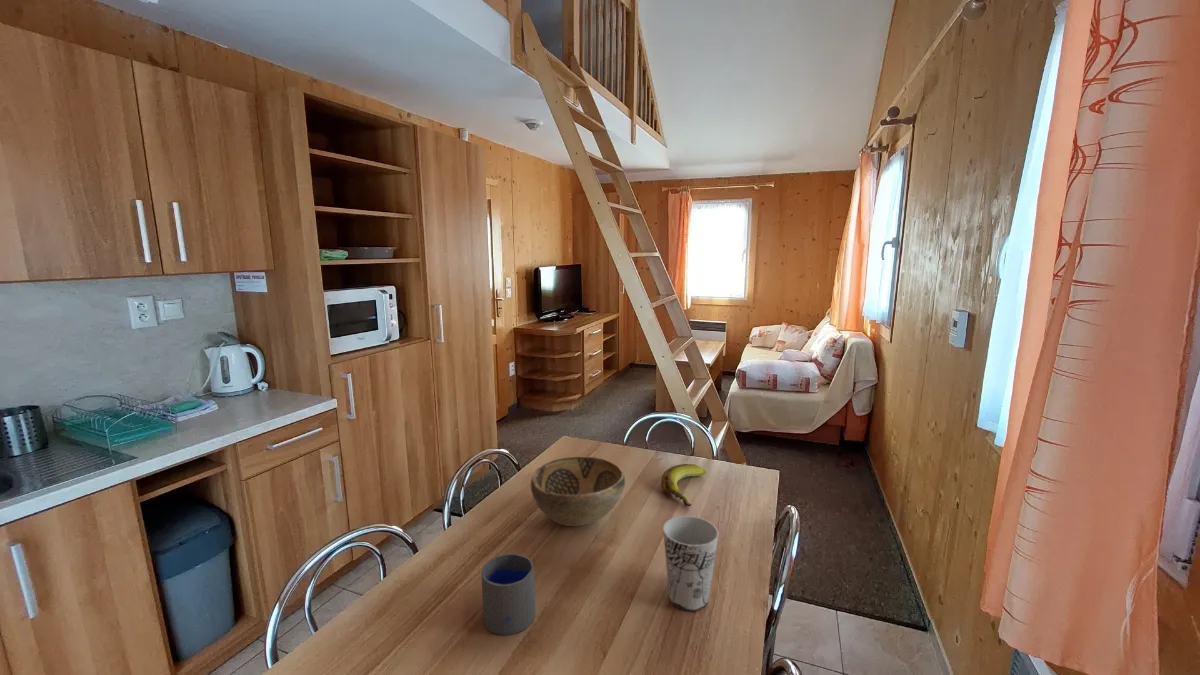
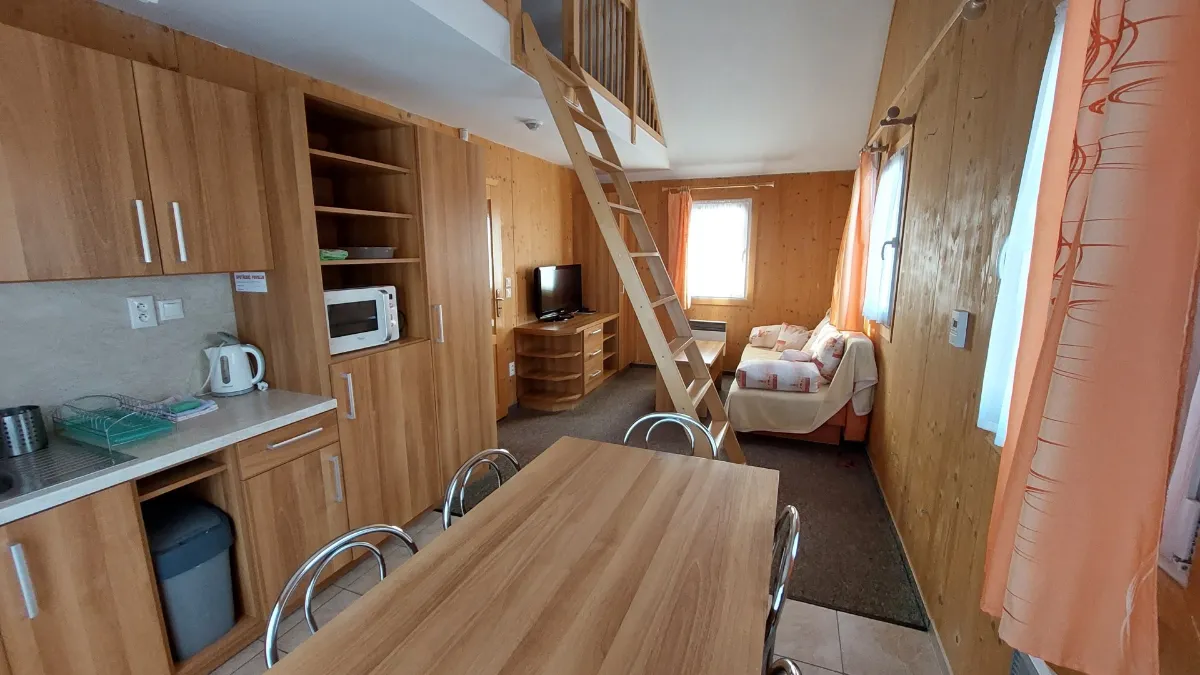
- banana [660,463,707,507]
- cup [480,552,536,636]
- cup [662,515,720,612]
- decorative bowl [530,455,626,527]
